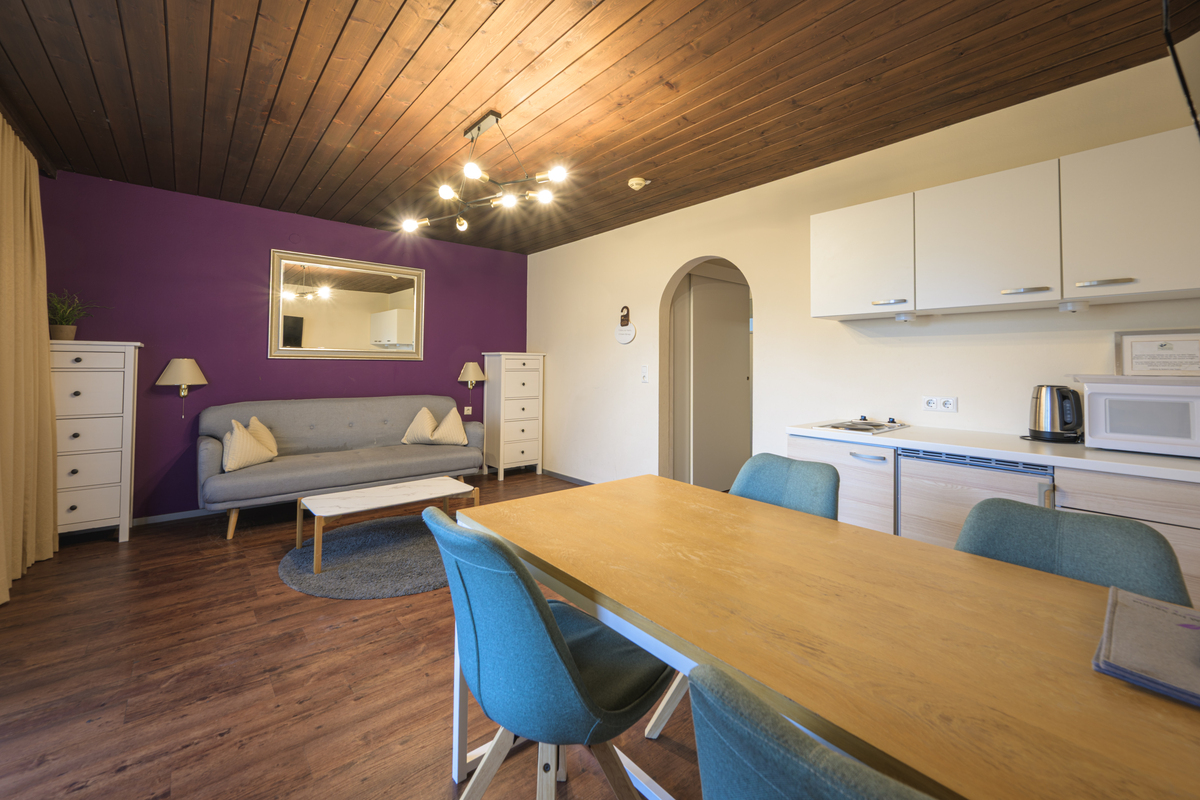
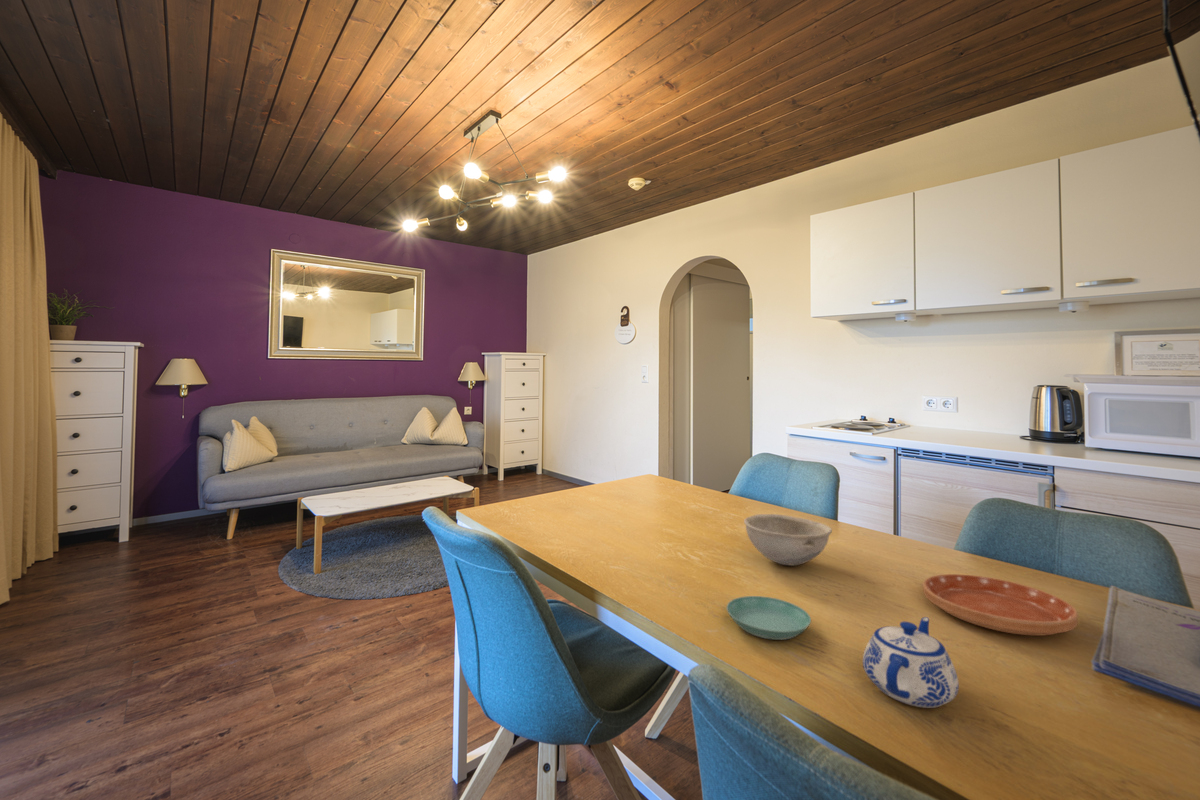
+ saucer [726,595,812,641]
+ bowl [743,513,833,567]
+ saucer [922,573,1079,636]
+ teapot [862,616,960,709]
